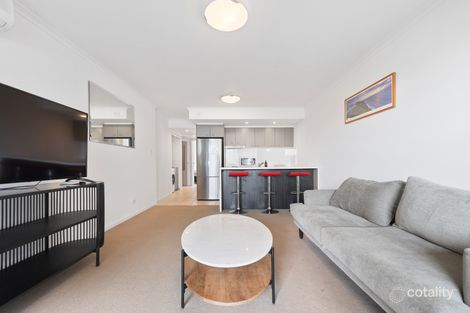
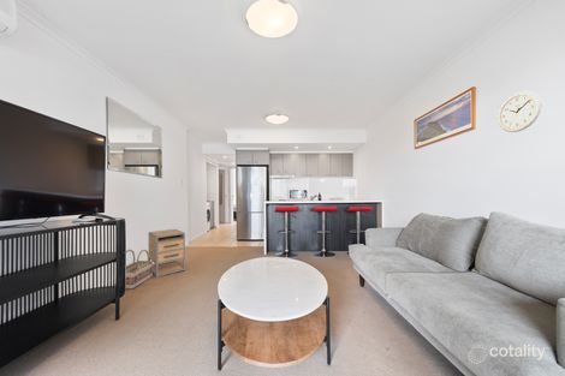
+ basket [124,249,154,291]
+ nightstand [148,228,186,279]
+ wall clock [496,90,543,133]
